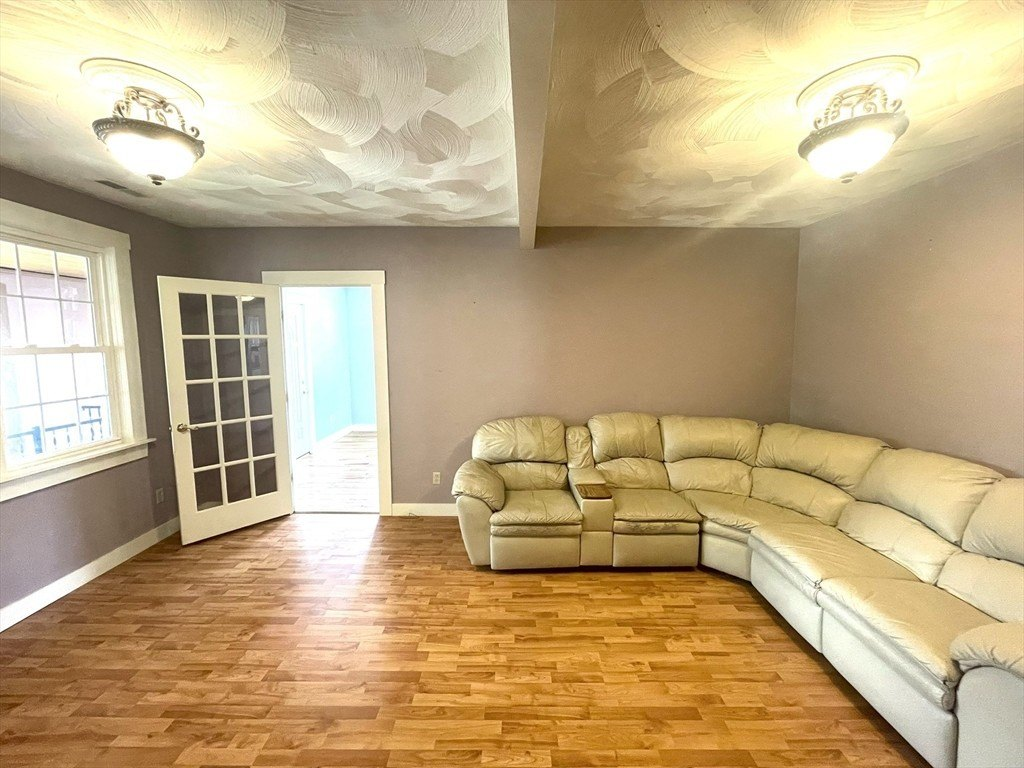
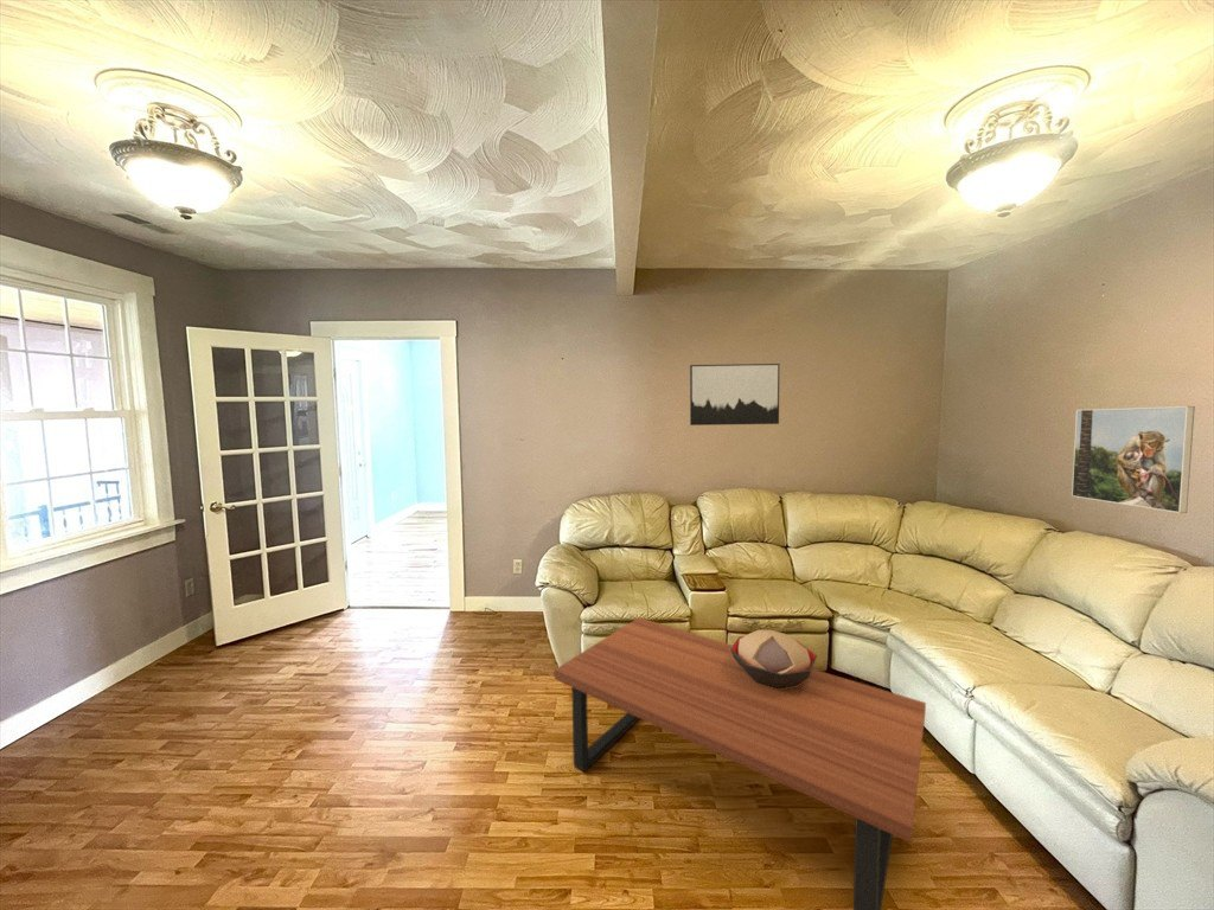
+ decorative bowl [730,629,818,688]
+ coffee table [554,616,927,910]
+ wall art [689,363,780,427]
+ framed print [1071,405,1196,514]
